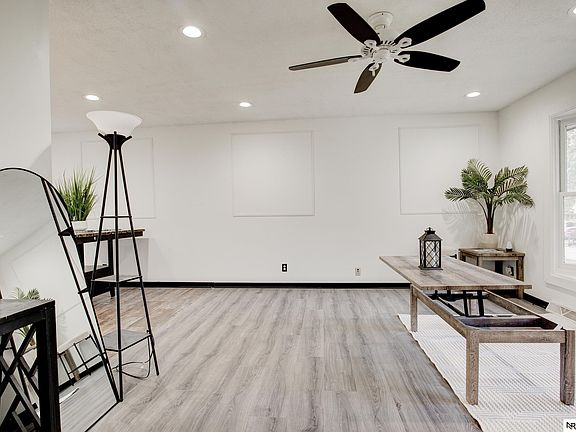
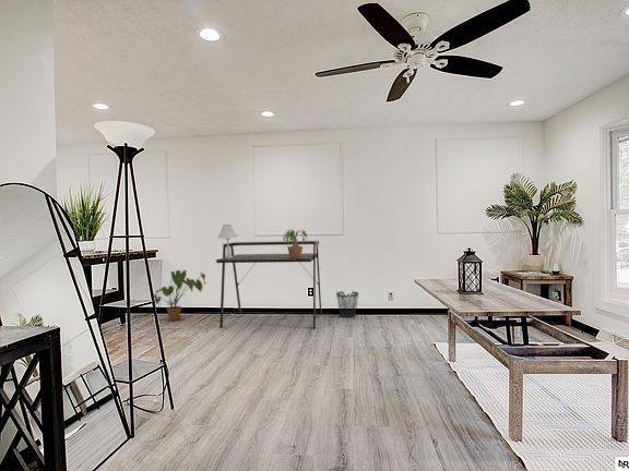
+ wastebasket [335,290,359,318]
+ table lamp [216,224,239,258]
+ potted plant [282,229,310,258]
+ desk [215,240,322,330]
+ house plant [153,269,206,322]
